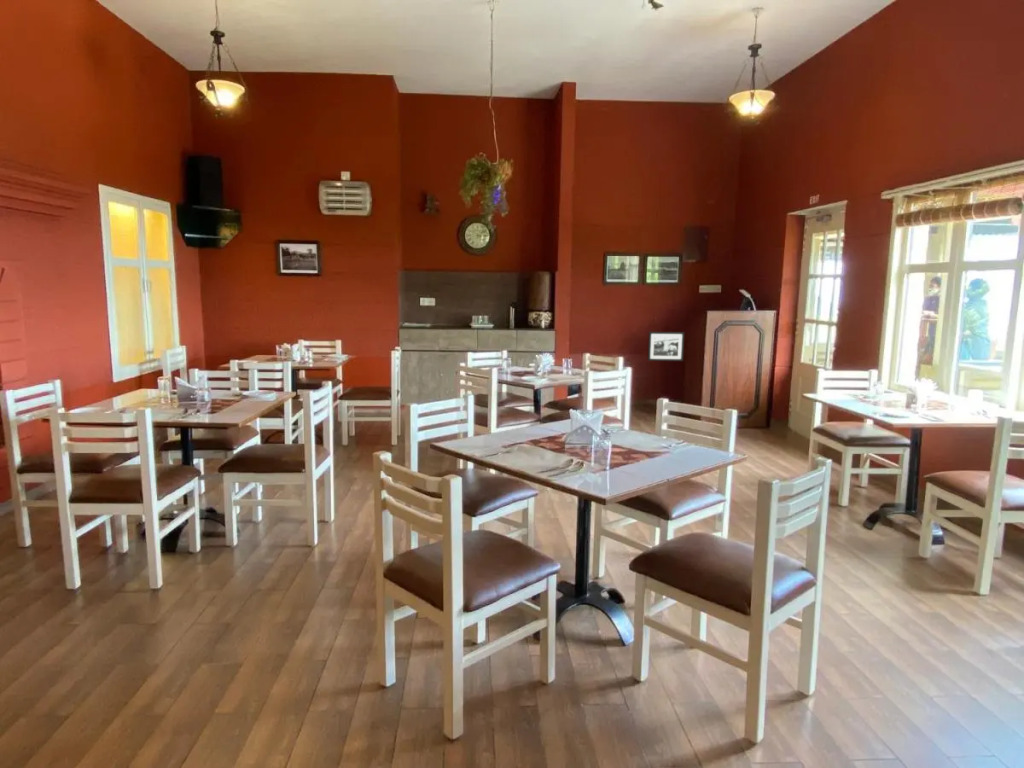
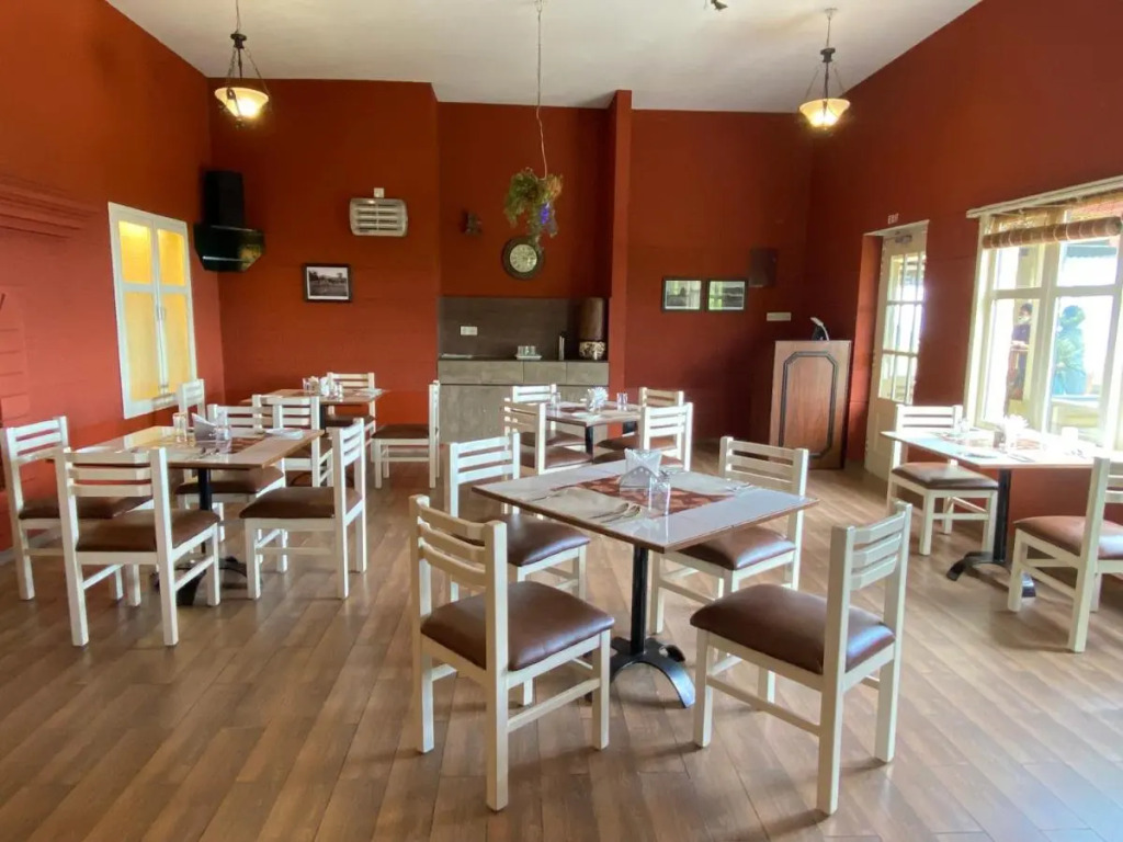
- picture frame [647,331,685,362]
